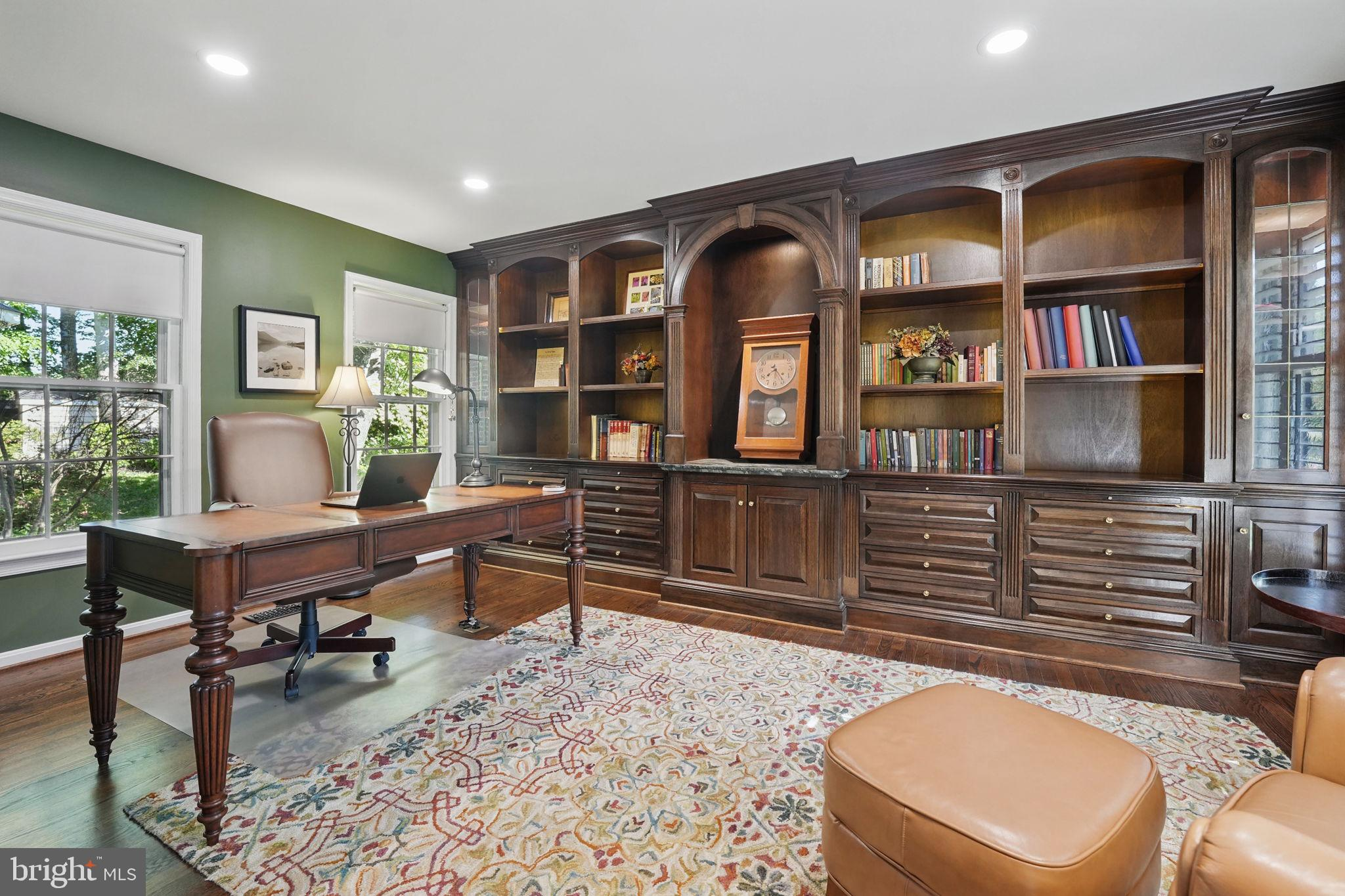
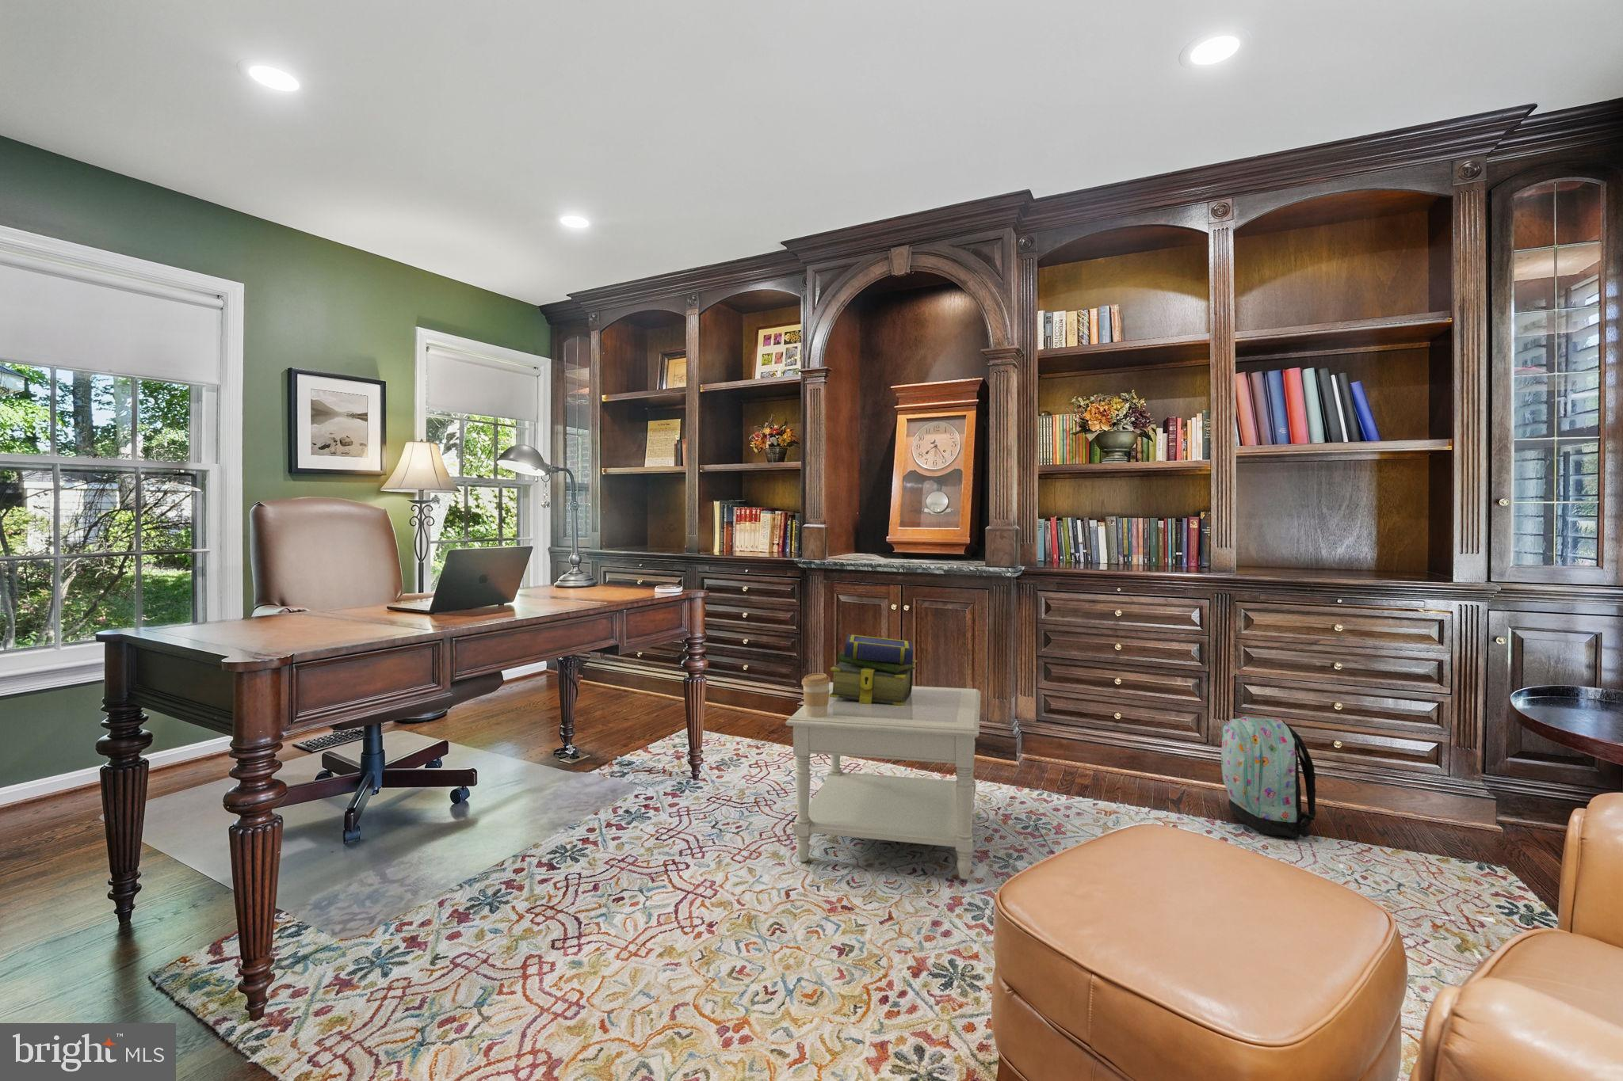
+ side table [784,682,982,880]
+ coffee cup [801,672,831,718]
+ stack of books [829,633,918,706]
+ backpack [1220,715,1317,838]
